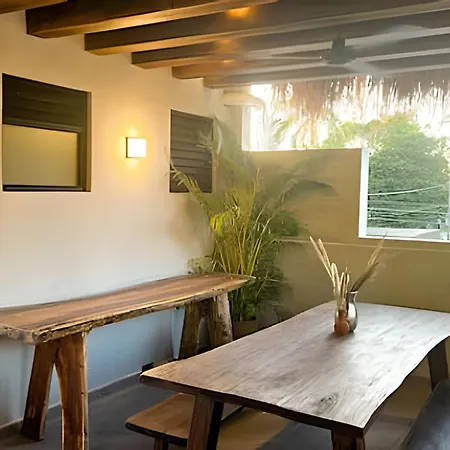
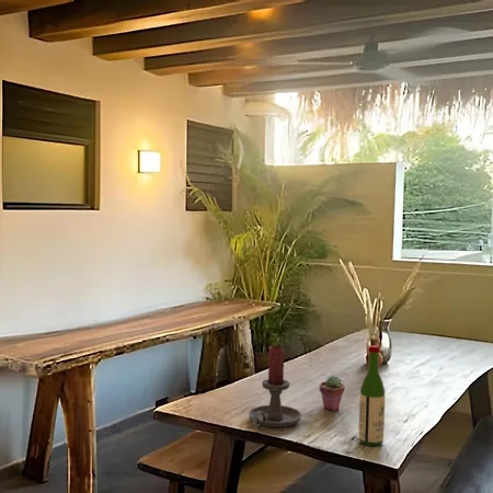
+ wine bottle [357,345,386,447]
+ potted succulent [319,375,346,412]
+ candle holder [248,345,302,428]
